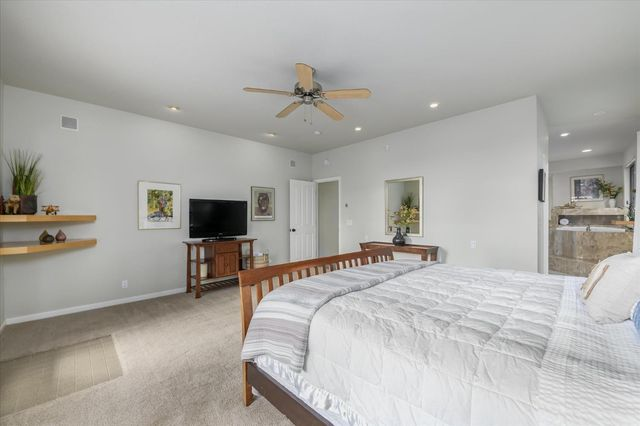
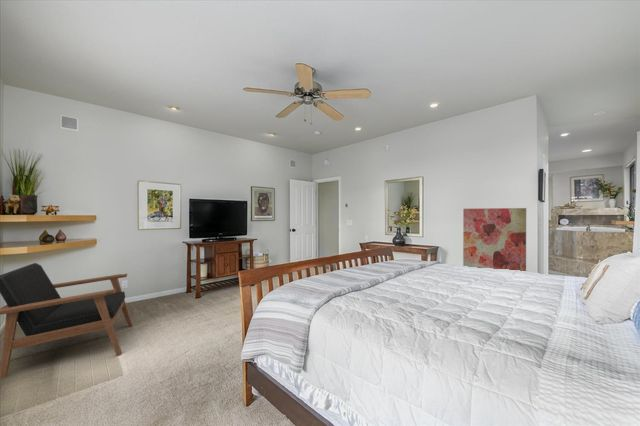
+ armchair [0,262,133,380]
+ wall art [462,207,527,272]
